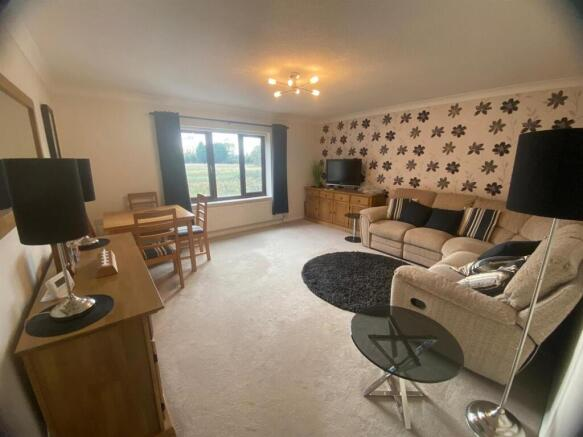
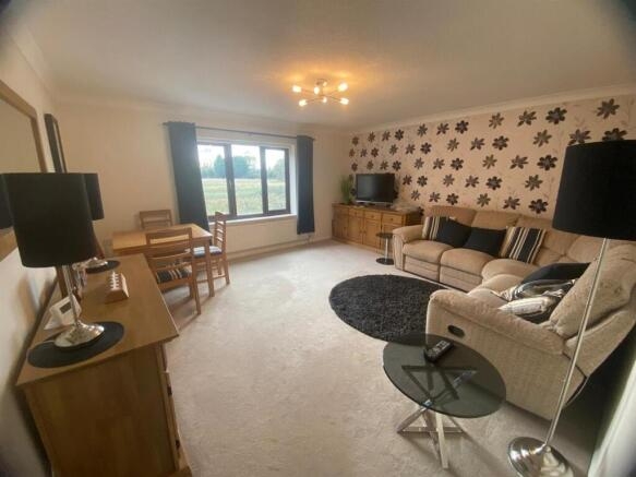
+ remote control [422,336,455,362]
